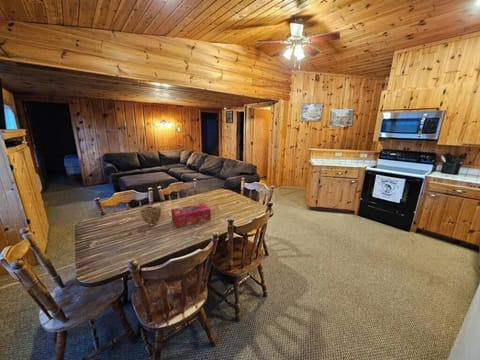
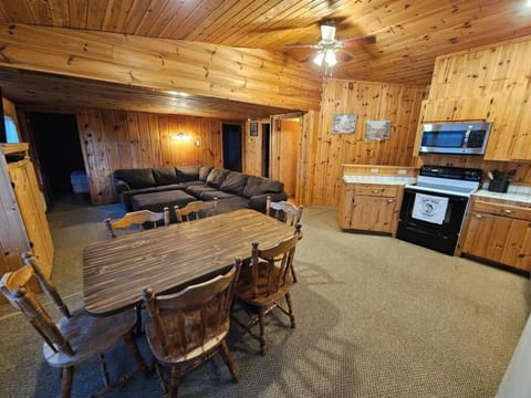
- tissue box [170,203,212,229]
- decorative bowl [139,205,162,228]
